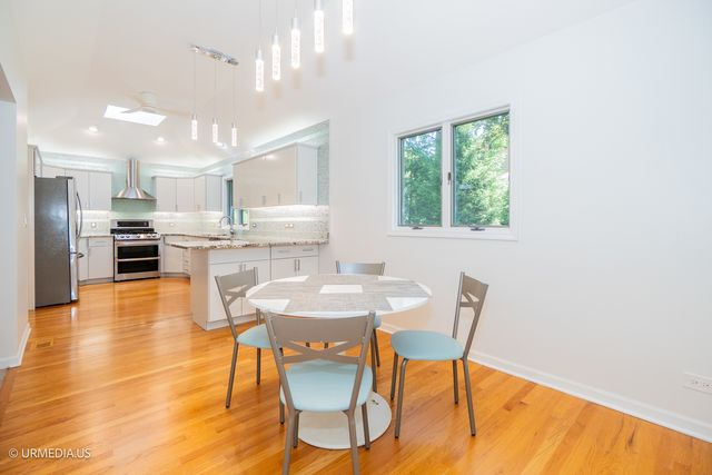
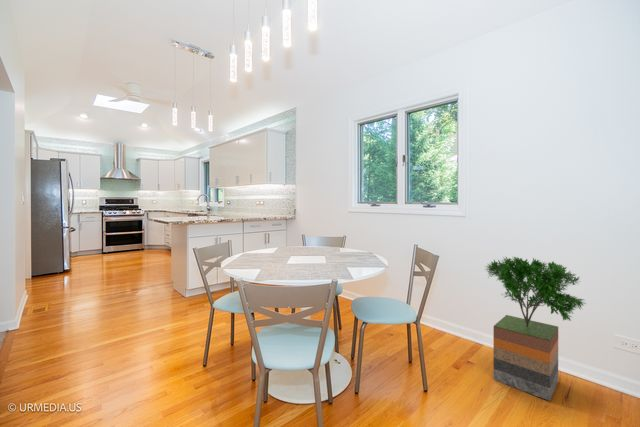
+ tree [483,256,587,402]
